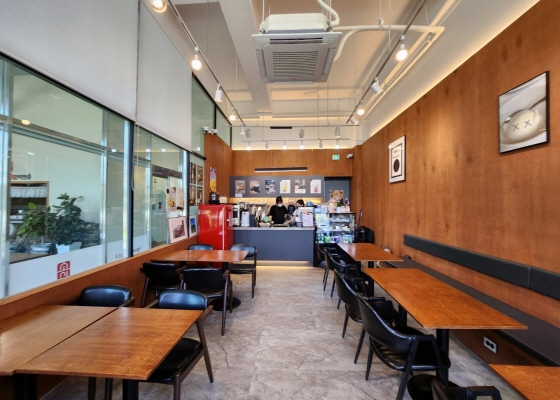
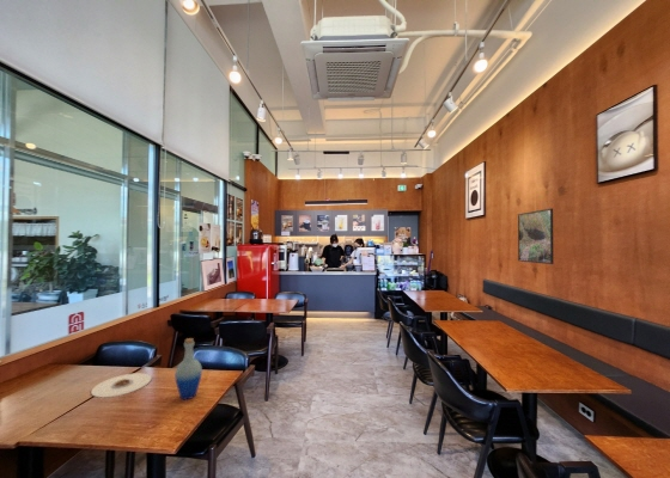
+ bottle [173,337,203,400]
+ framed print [517,208,555,265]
+ plate [90,372,152,398]
